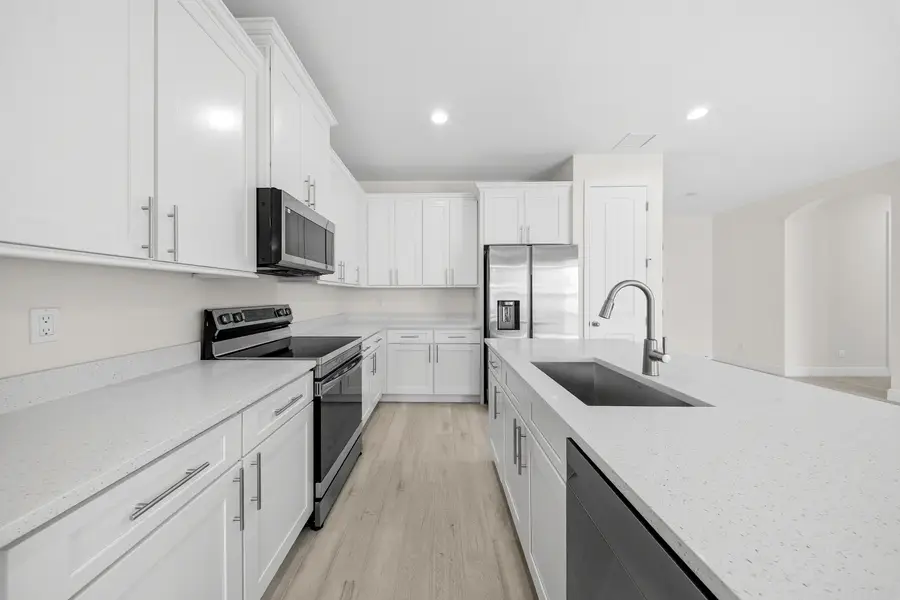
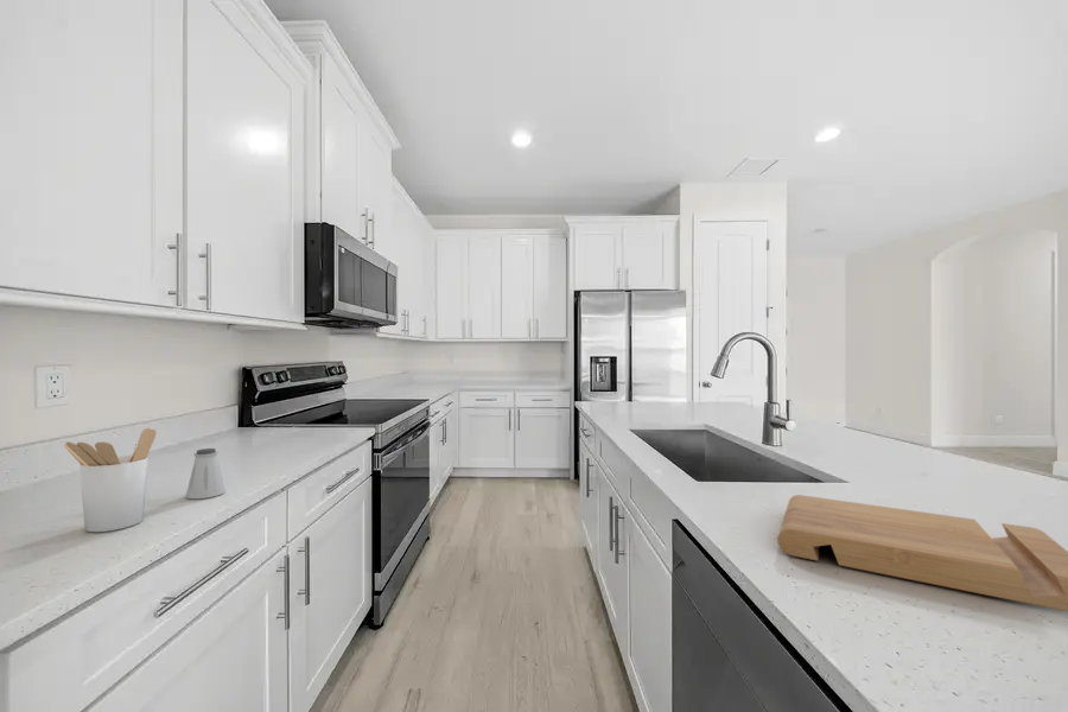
+ cutting board [776,494,1068,612]
+ utensil holder [63,427,158,533]
+ saltshaker [185,447,227,500]
